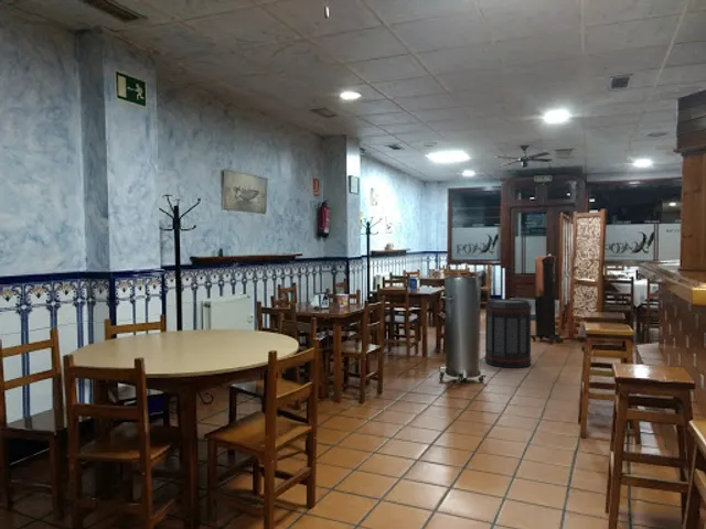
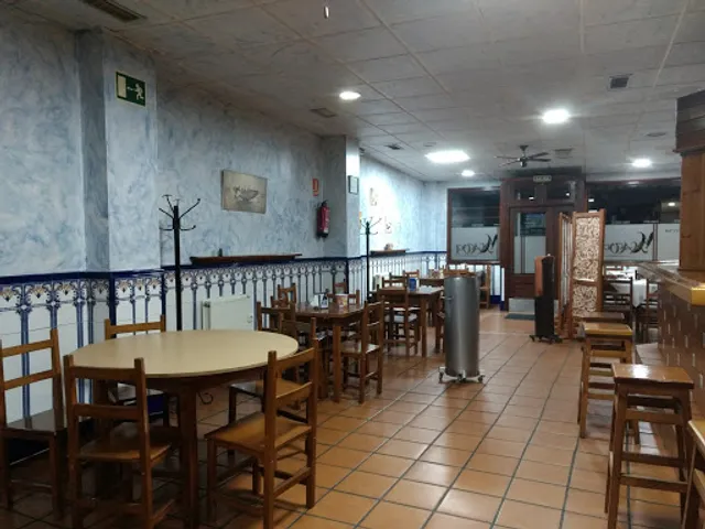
- trash can [483,298,533,369]
